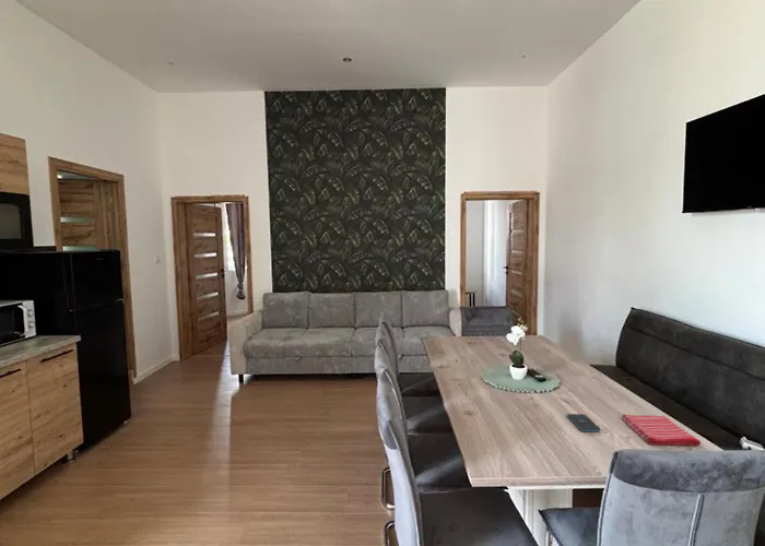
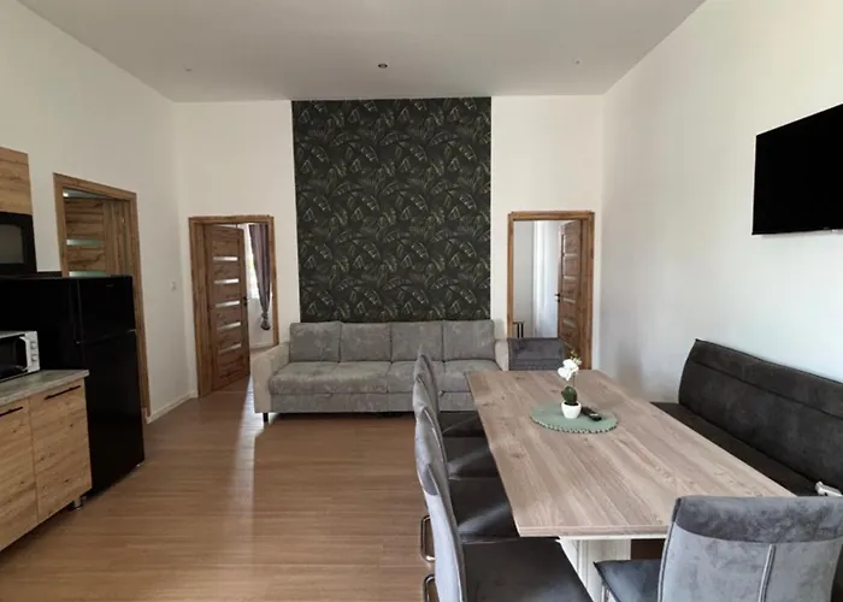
- dish towel [621,413,702,447]
- smartphone [566,413,601,432]
